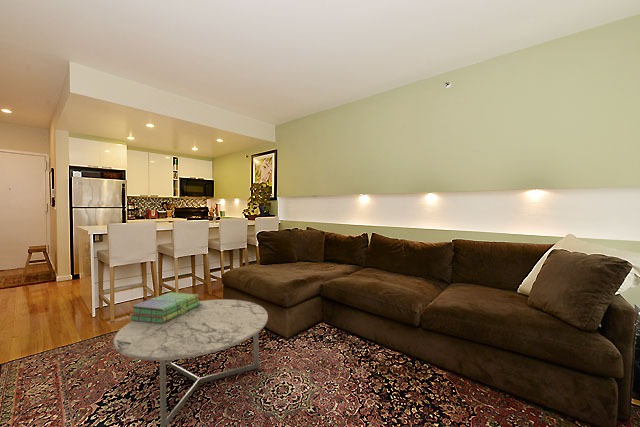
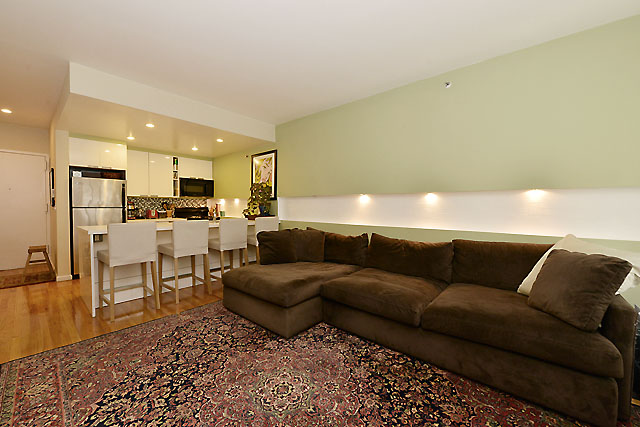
- stack of books [128,291,200,324]
- coffee table [113,298,269,427]
